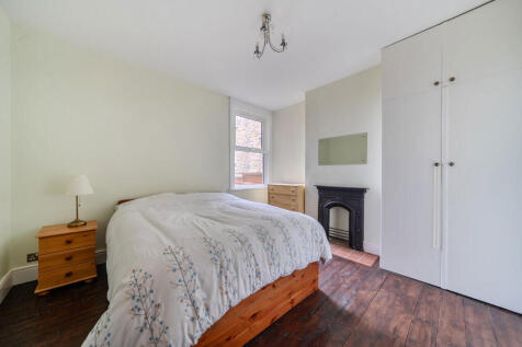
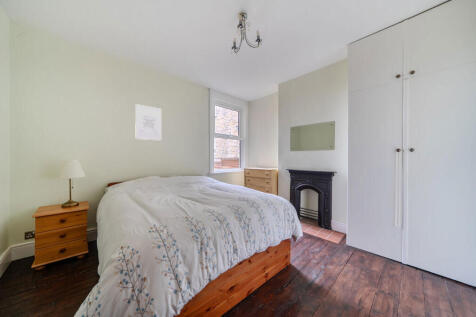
+ wall art [134,103,162,141]
